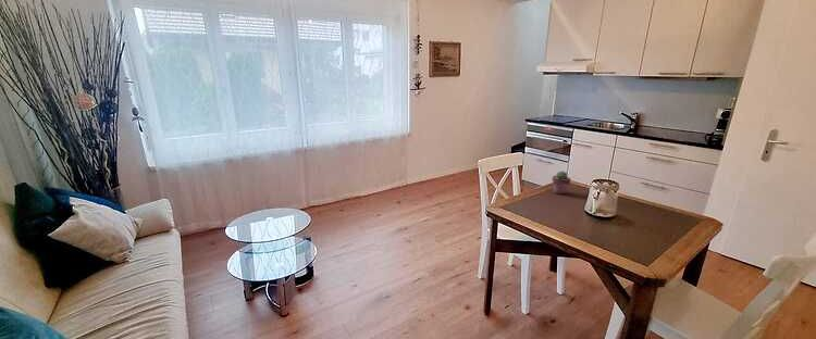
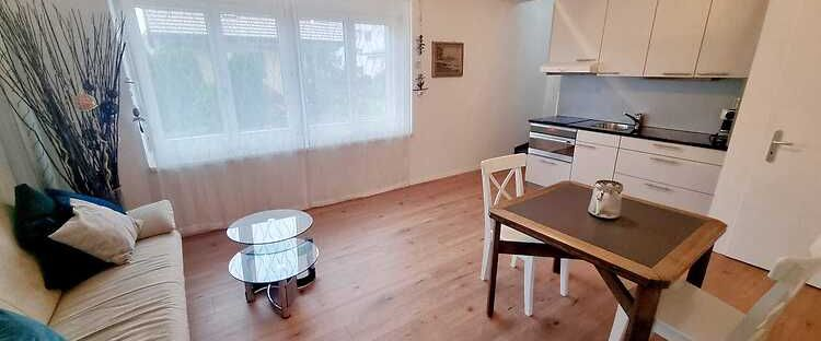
- potted succulent [552,170,572,196]
